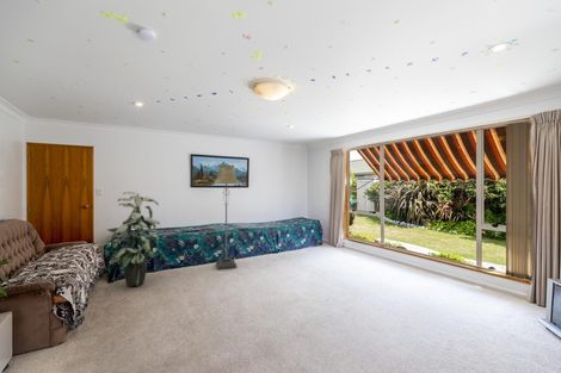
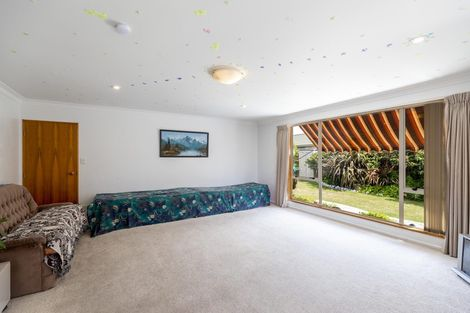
- floor lamp [212,164,241,271]
- indoor plant [106,191,161,287]
